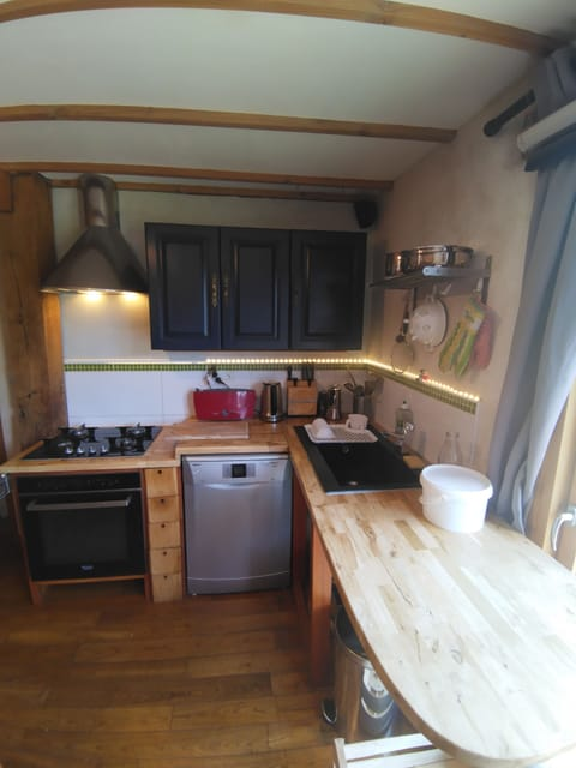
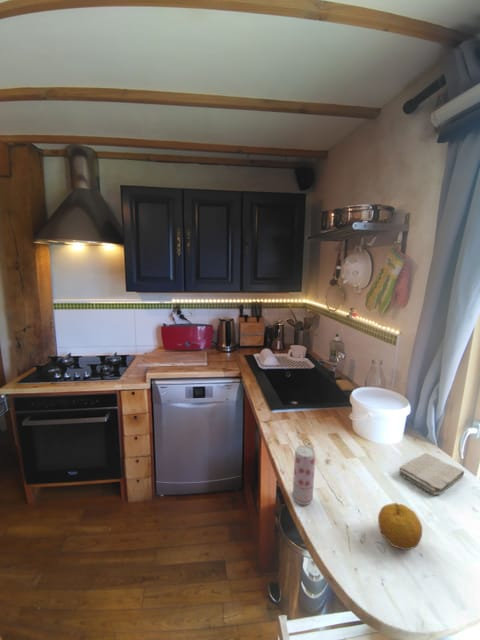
+ beverage can [292,444,316,506]
+ washcloth [398,452,465,496]
+ fruit [377,502,423,551]
